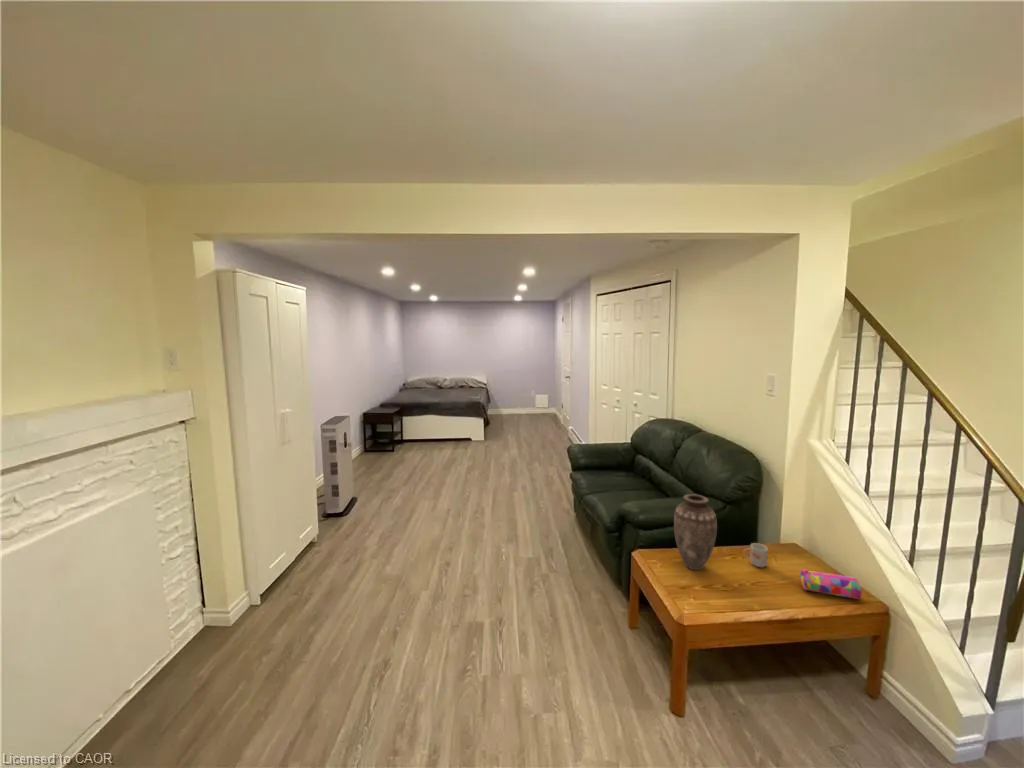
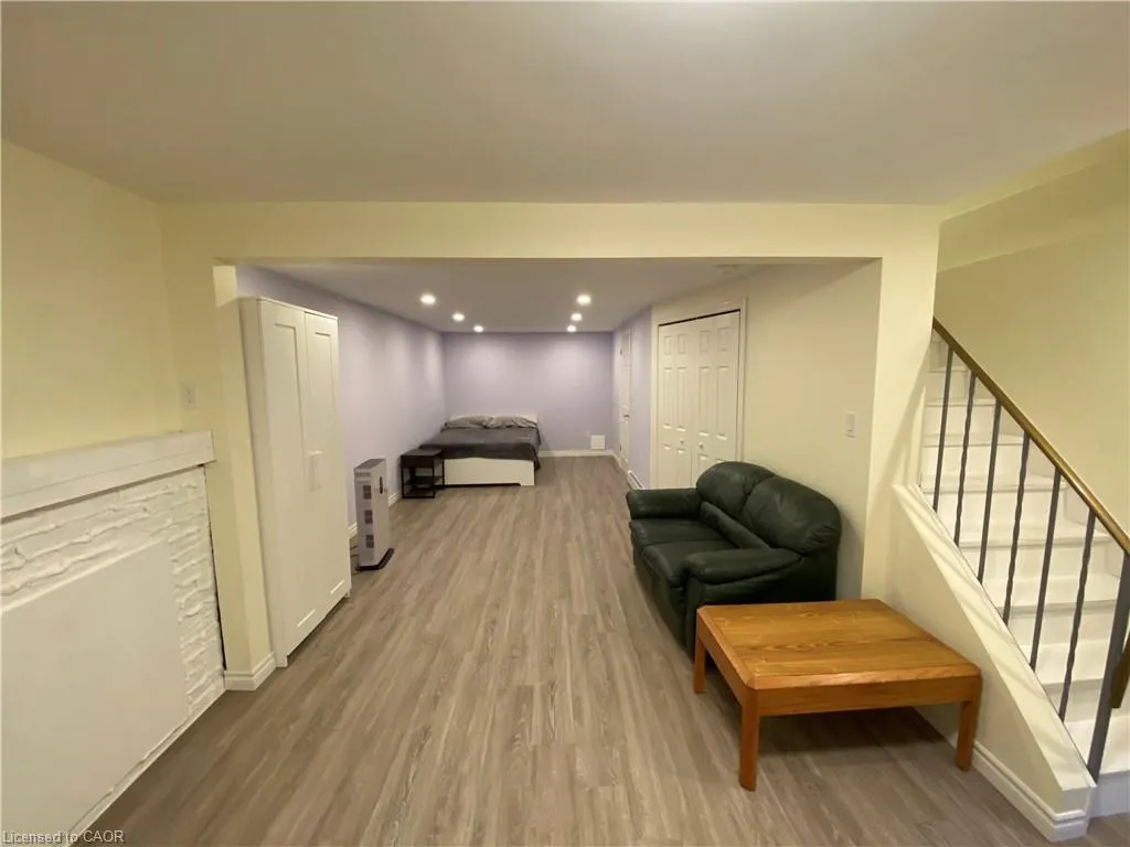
- pencil case [799,568,863,600]
- mug [742,542,771,568]
- vase [673,493,718,571]
